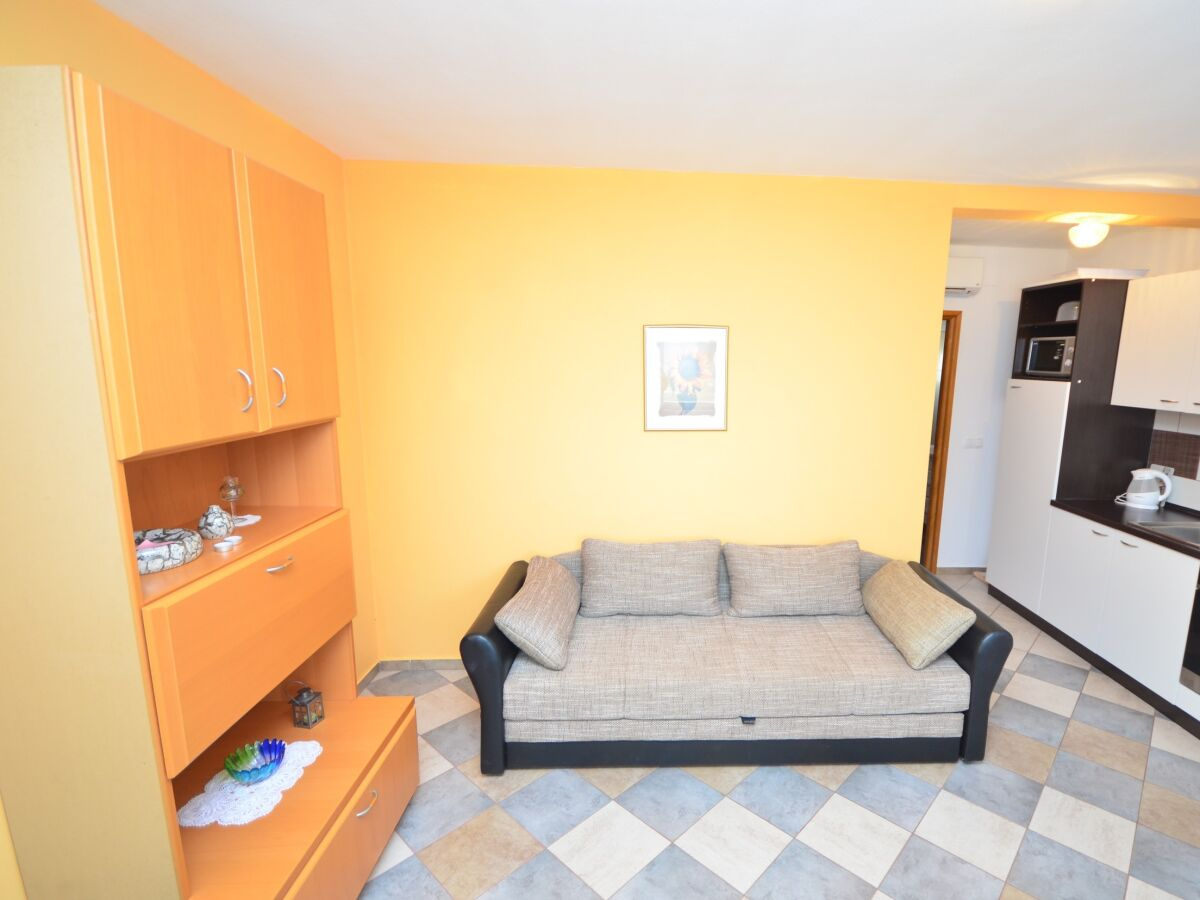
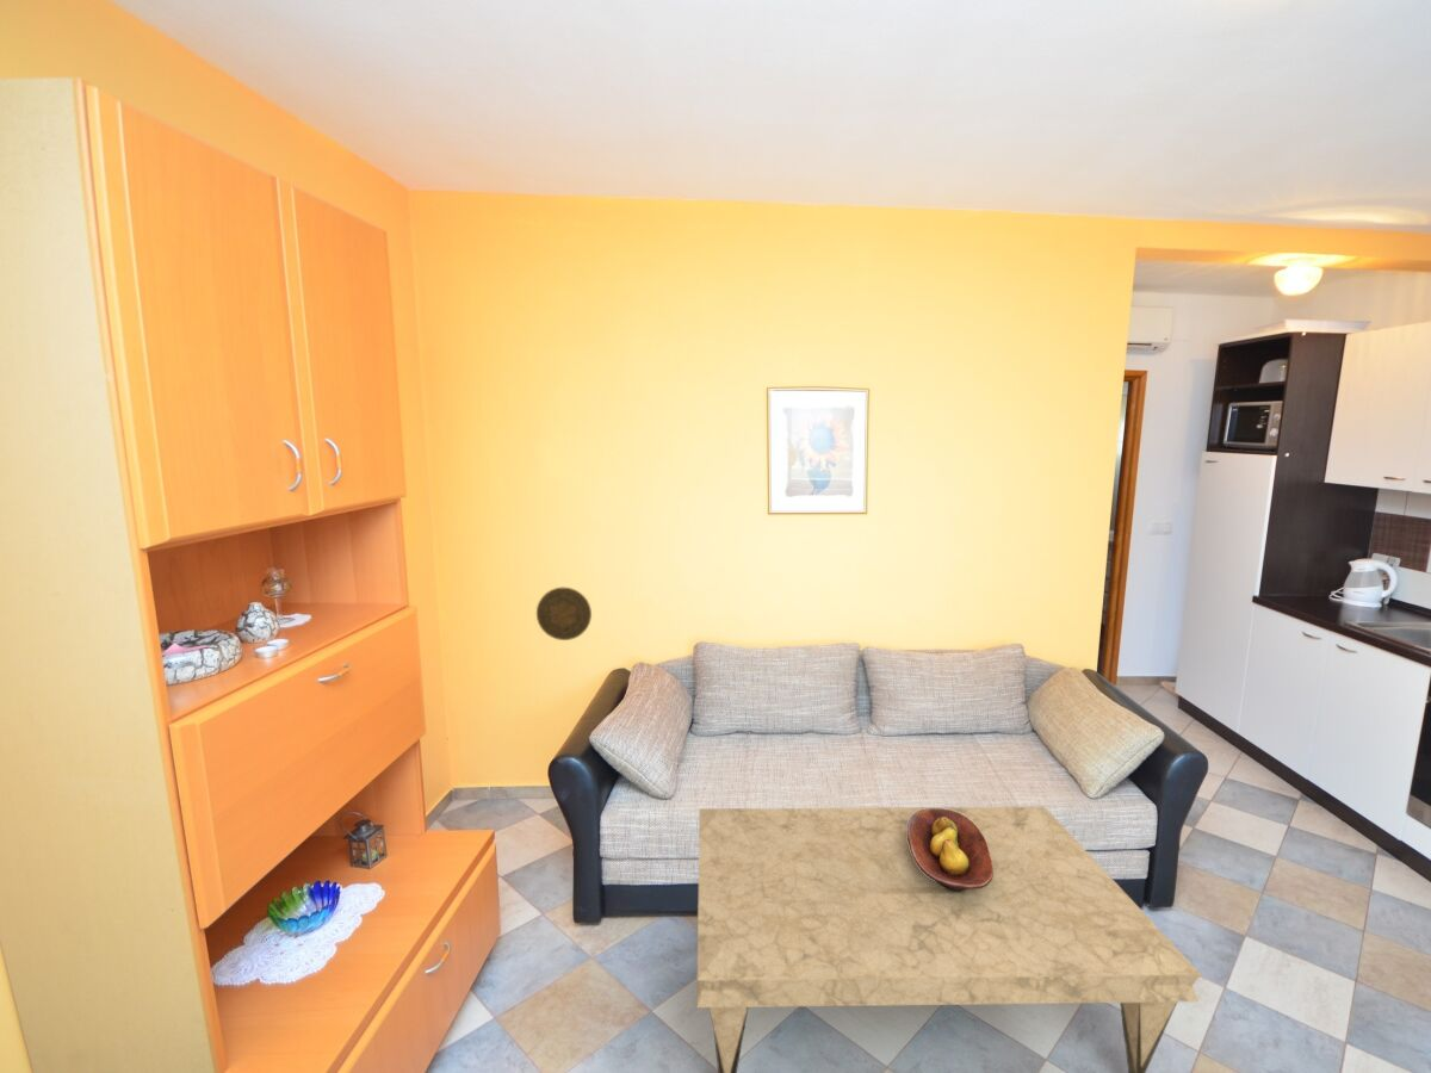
+ decorative plate [535,587,593,641]
+ coffee table [696,805,1203,1073]
+ fruit bowl [907,808,993,892]
